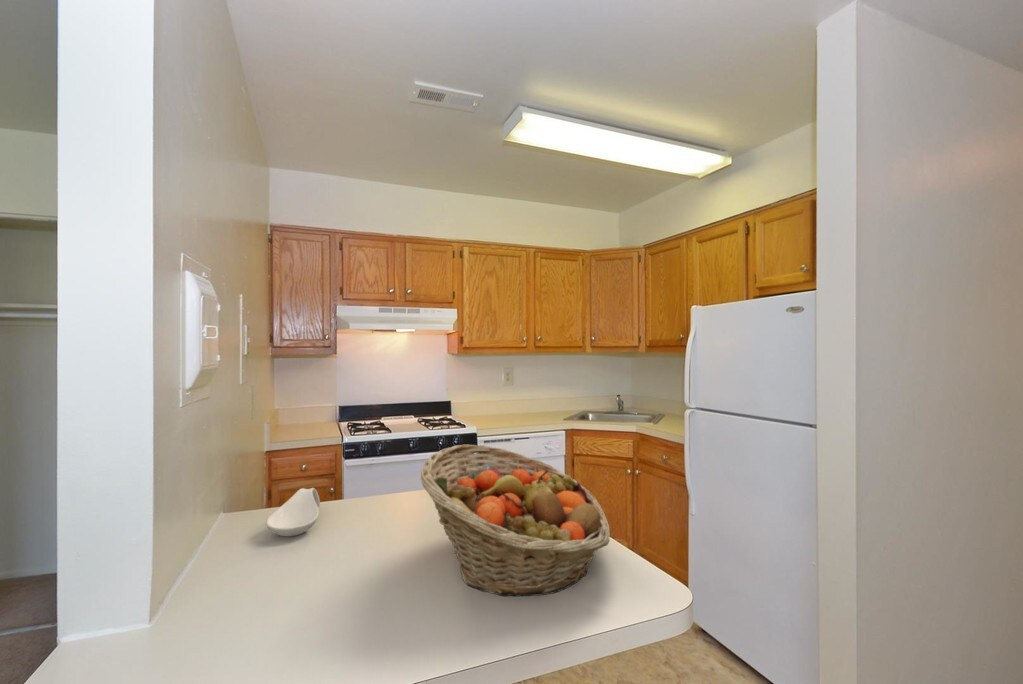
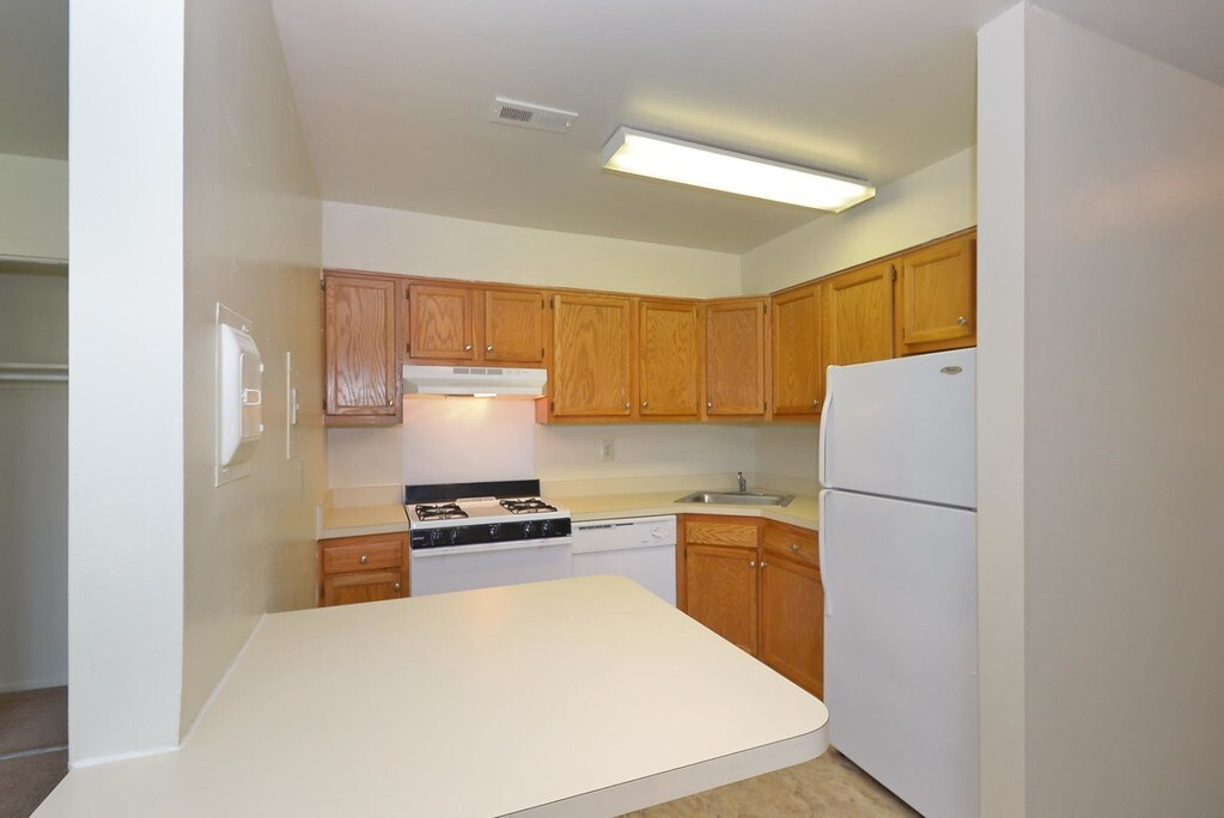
- fruit basket [419,444,611,597]
- spoon rest [265,487,321,538]
